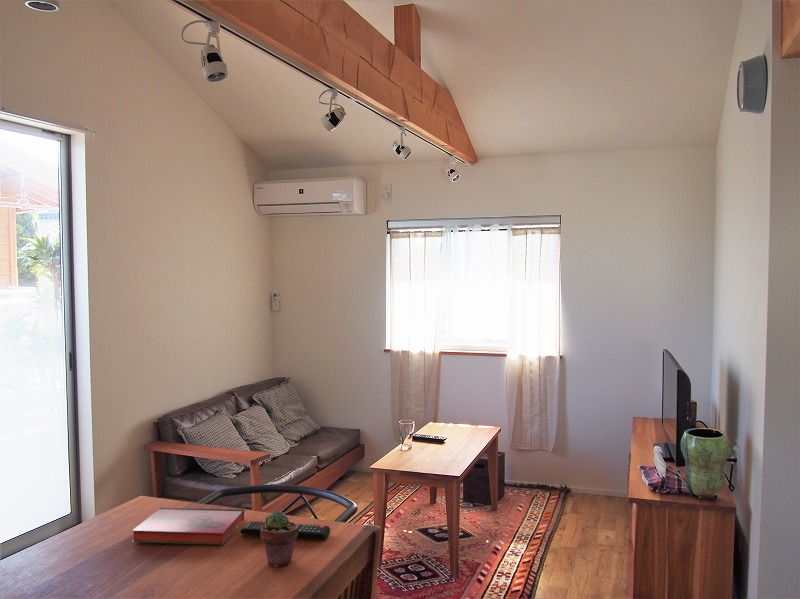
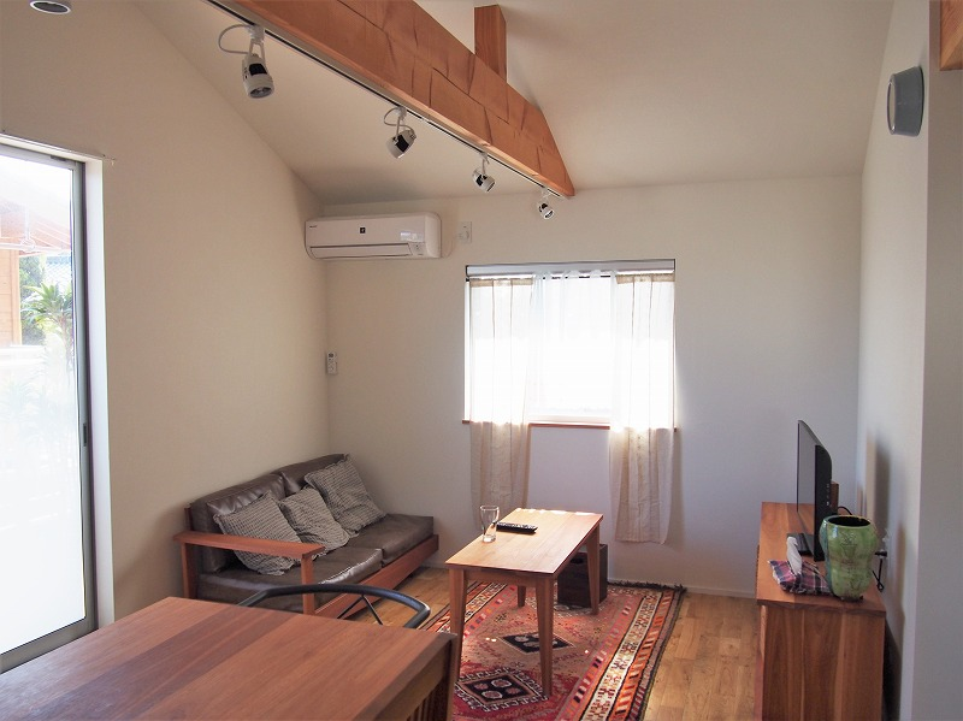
- remote control [240,520,331,540]
- hardback book [131,507,245,546]
- potted succulent [260,510,298,568]
